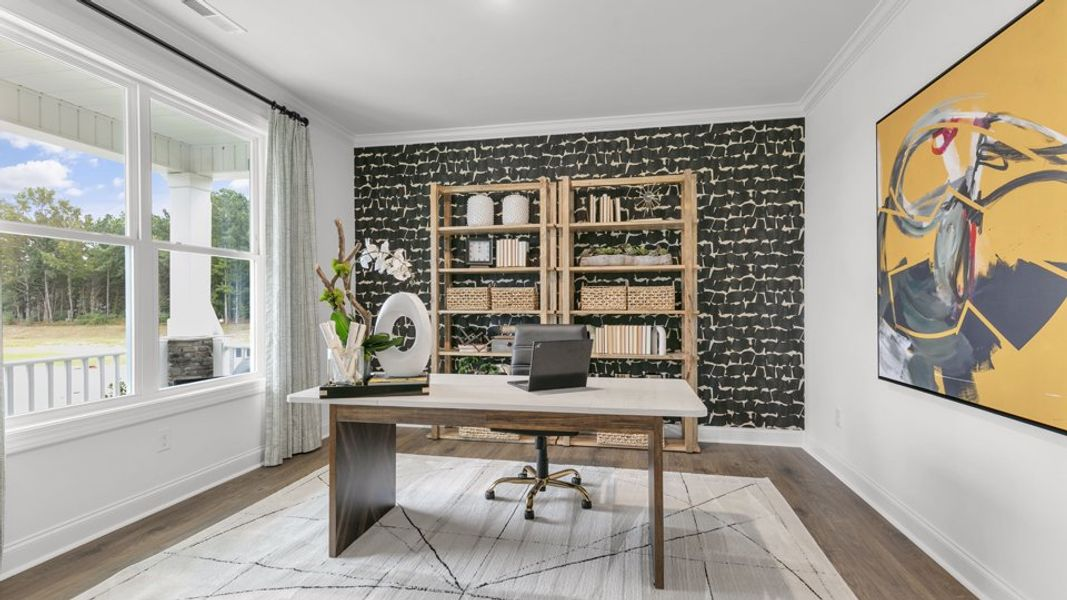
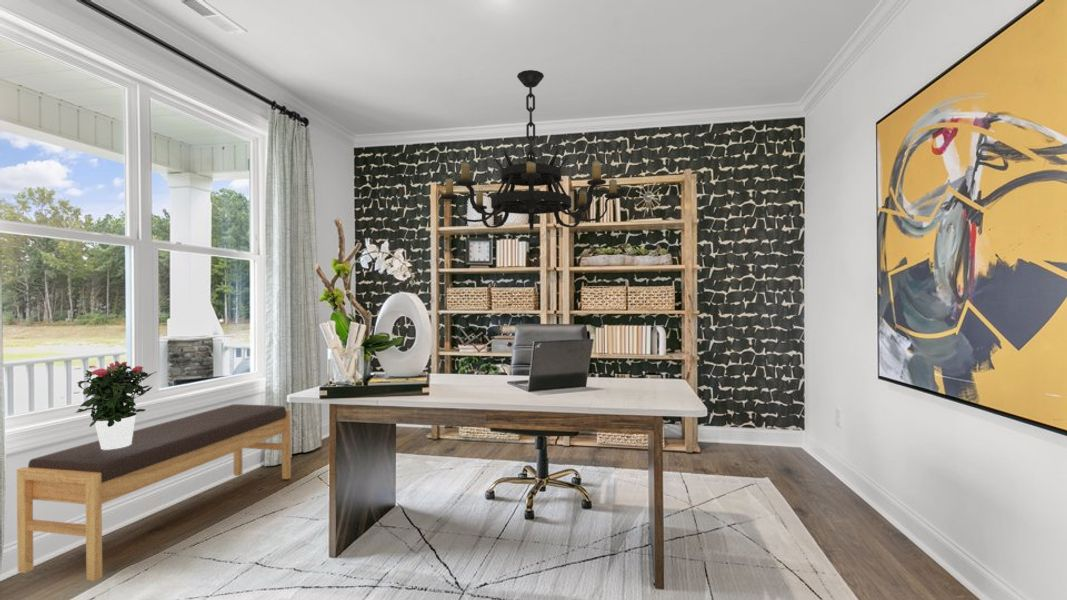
+ bench [16,403,292,582]
+ chandelier [440,69,622,231]
+ potted flower [74,360,157,450]
